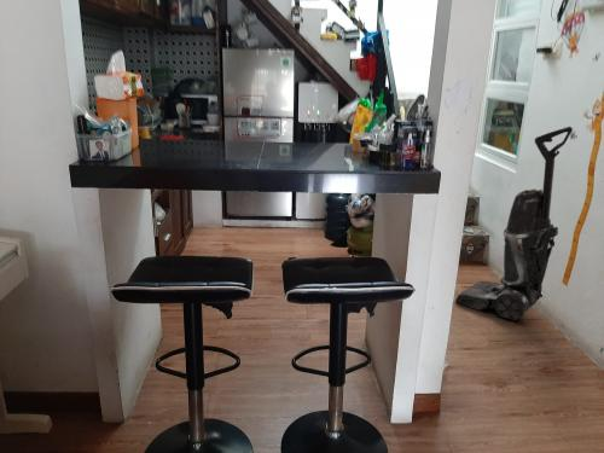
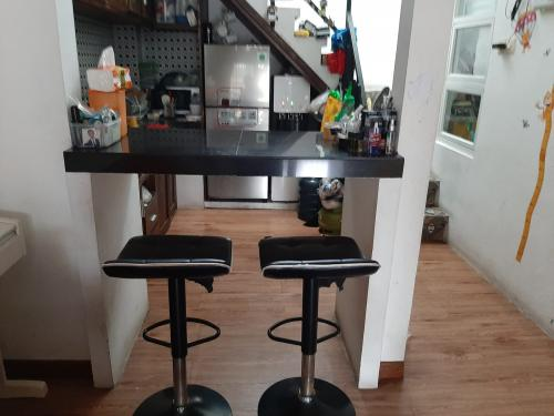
- vacuum cleaner [454,126,574,321]
